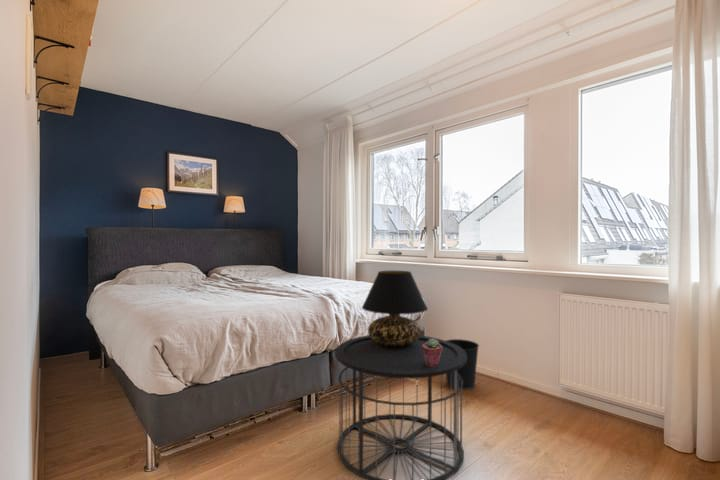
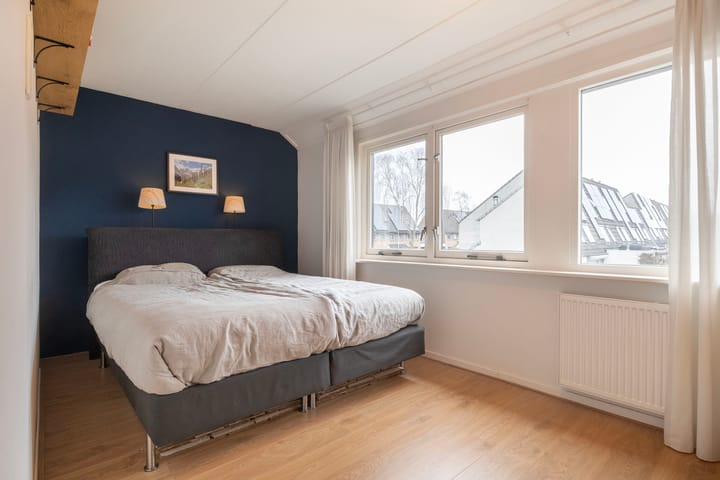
- wastebasket [445,338,480,391]
- potted succulent [422,339,442,366]
- side table [334,334,467,480]
- table lamp [361,270,429,346]
